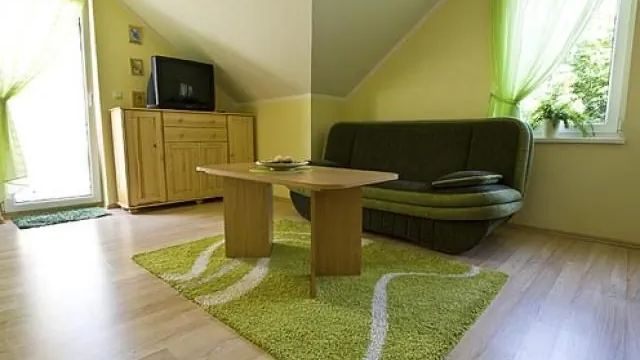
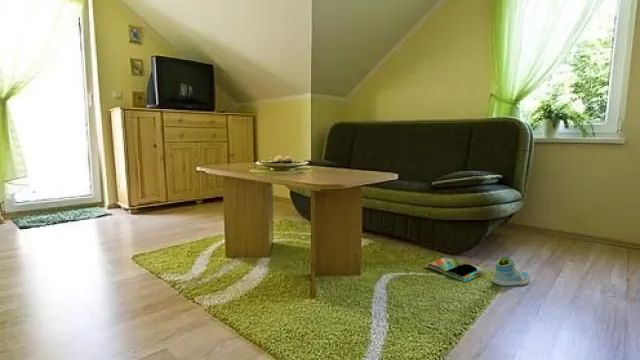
+ sneaker [492,256,531,287]
+ book [424,257,484,283]
